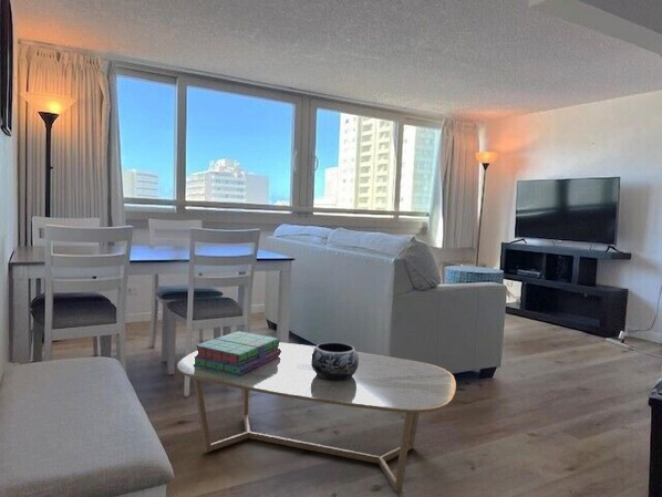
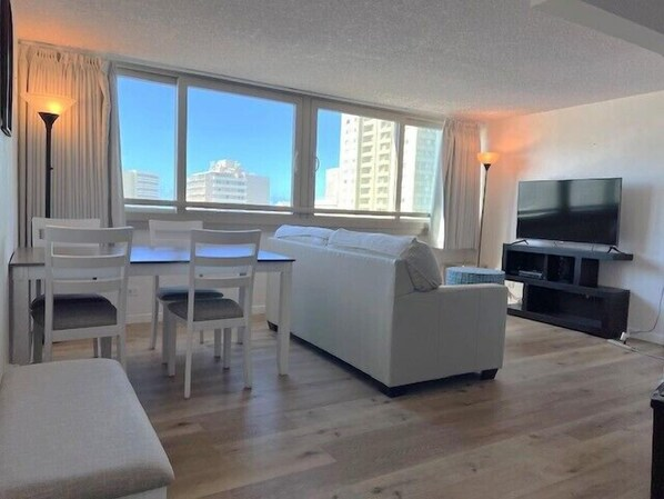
- coffee table [176,341,457,494]
- stack of books [193,330,281,375]
- decorative bowl [311,341,359,381]
